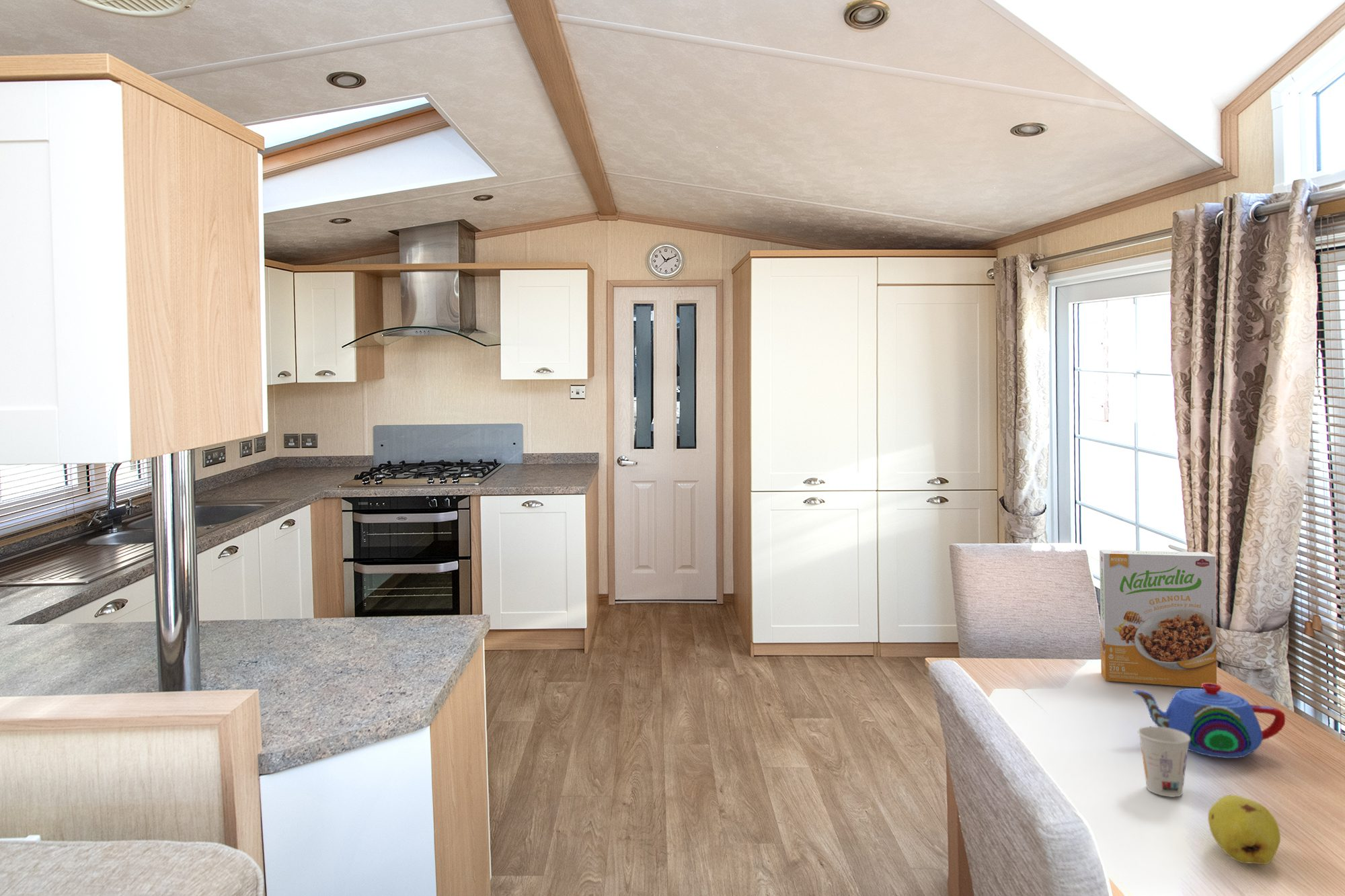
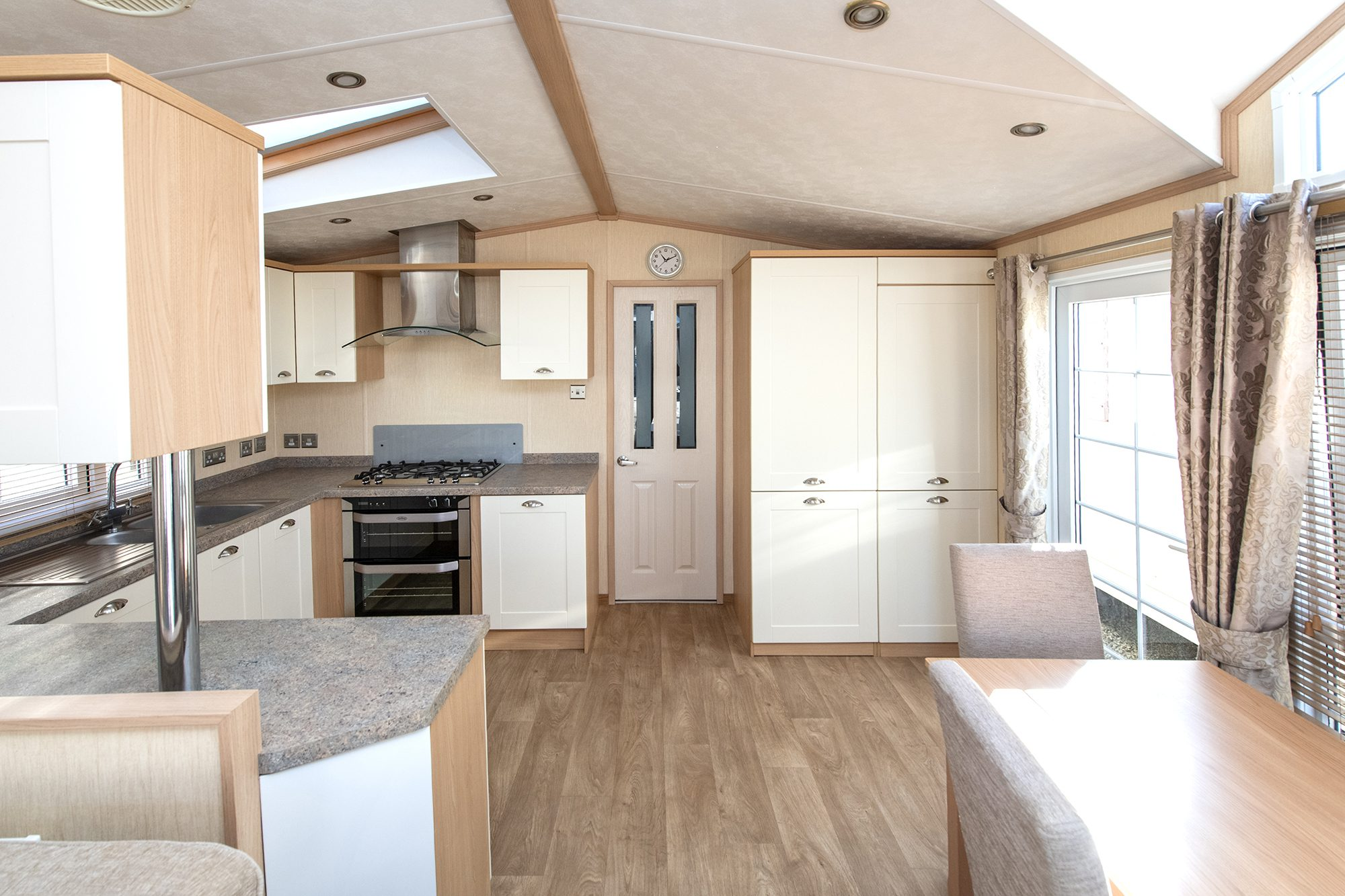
- fruit [1207,795,1281,865]
- cereal box [1099,549,1217,688]
- cup [1137,726,1190,798]
- teapot [1132,683,1286,759]
